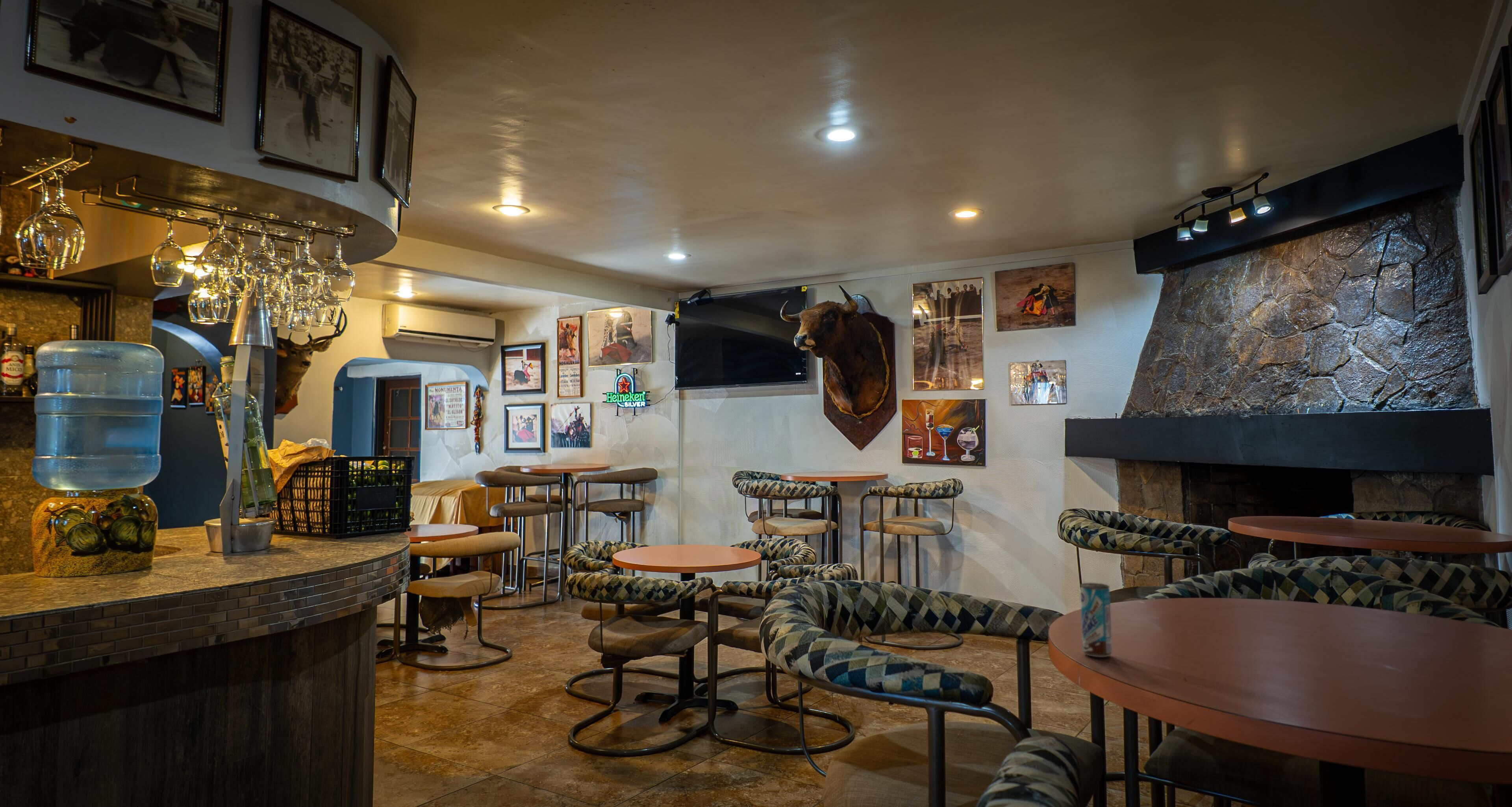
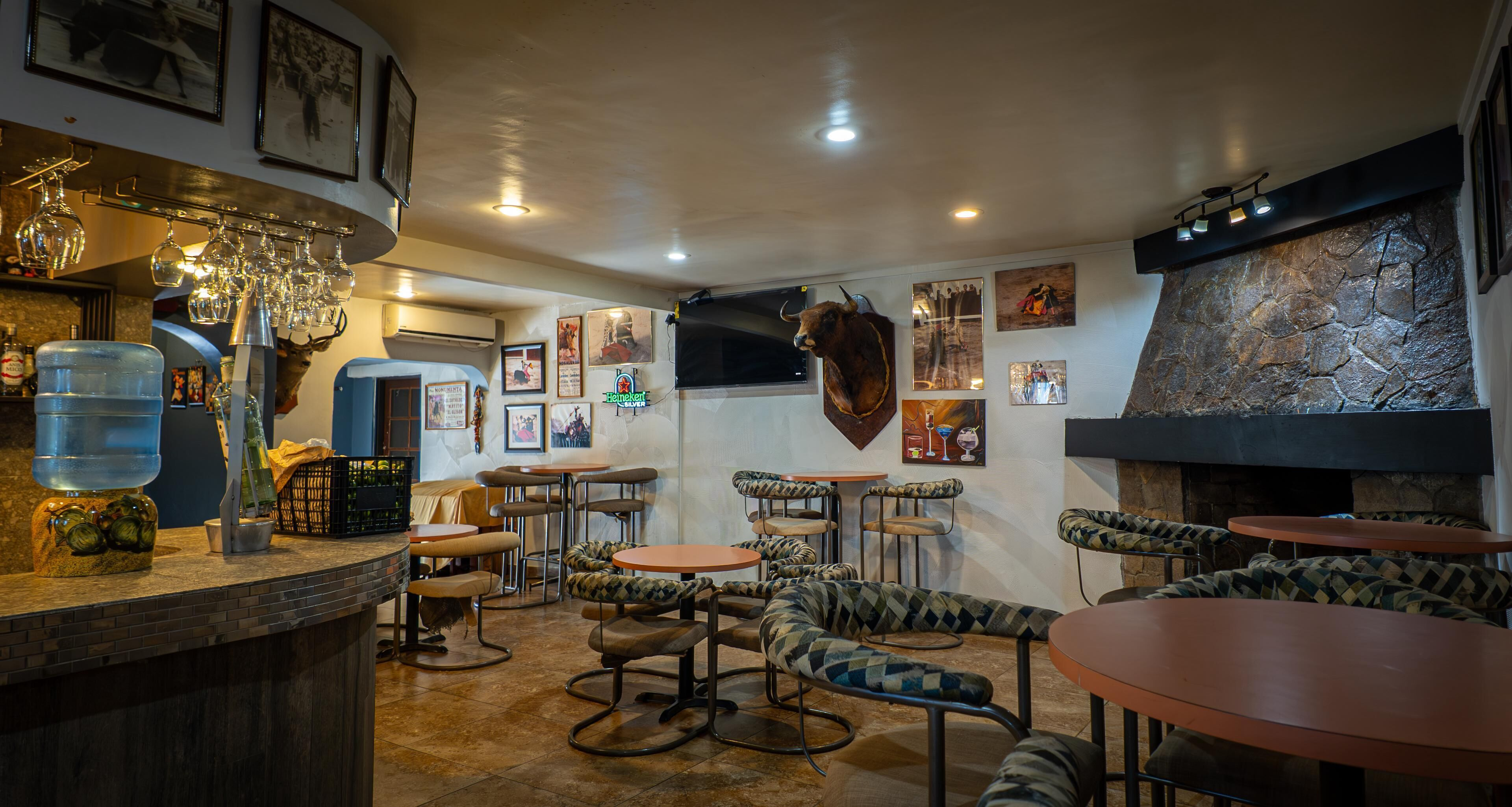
- beverage can [1080,583,1112,657]
